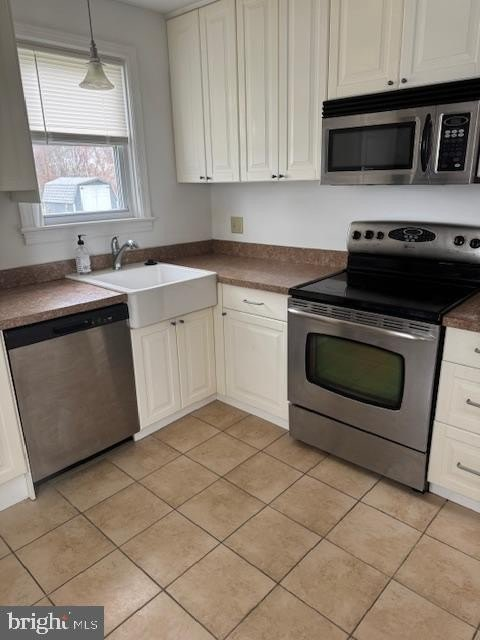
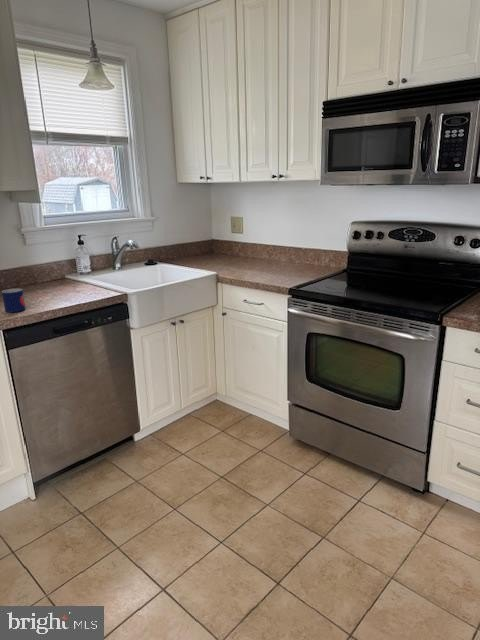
+ mug [1,288,27,314]
